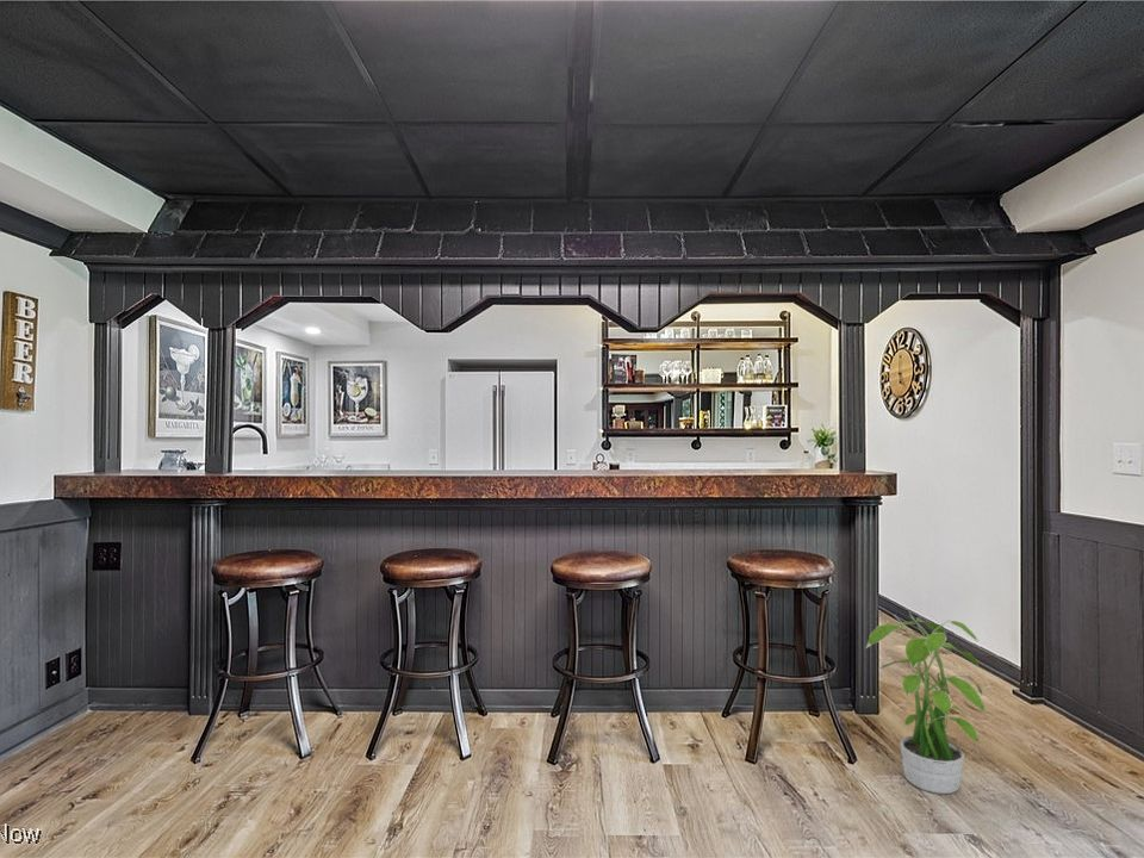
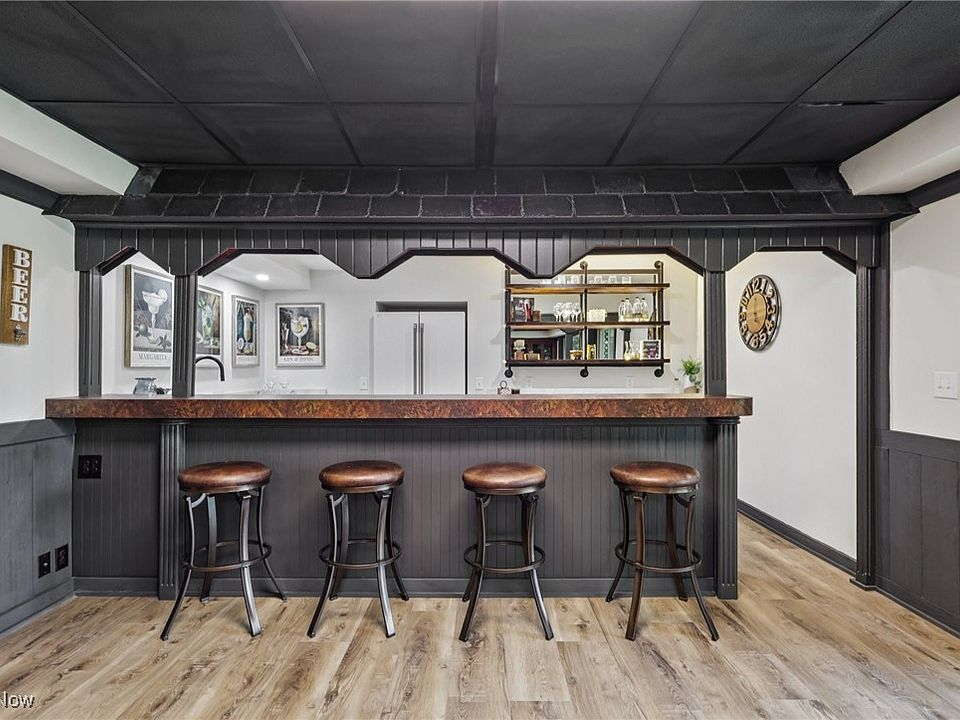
- potted plant [865,613,988,795]
